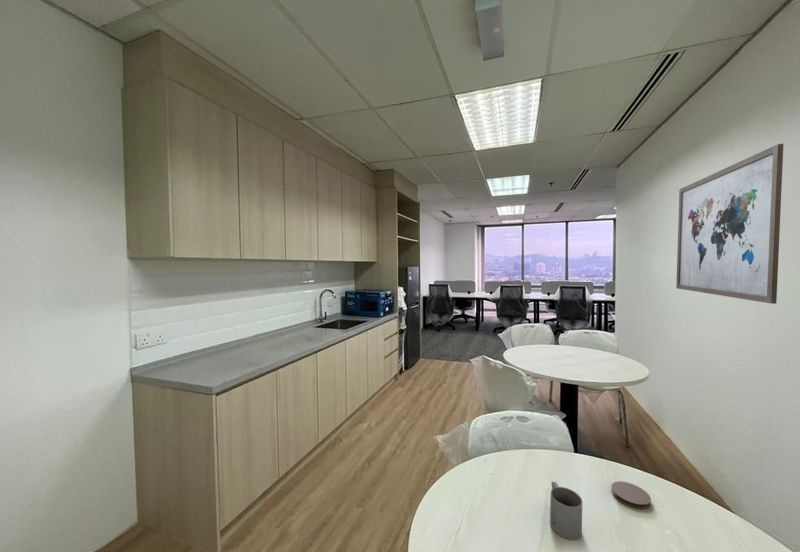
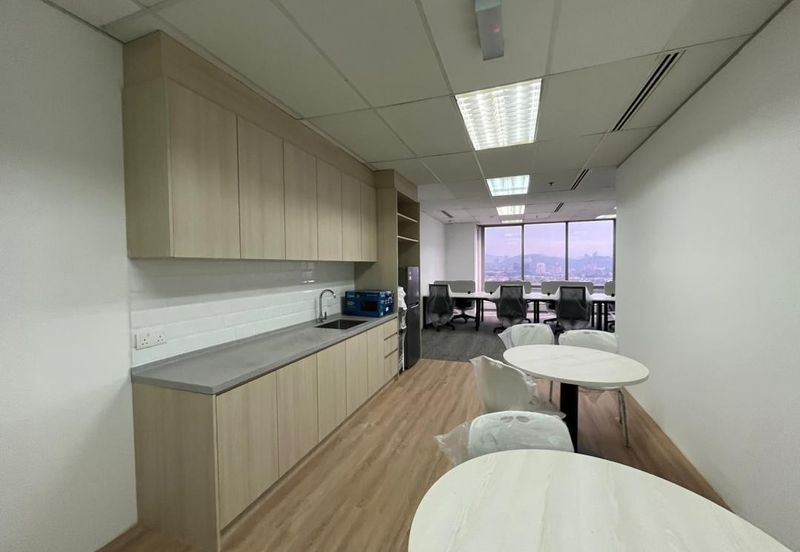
- coaster [610,480,652,510]
- wall art [675,143,784,305]
- mug [549,480,583,541]
